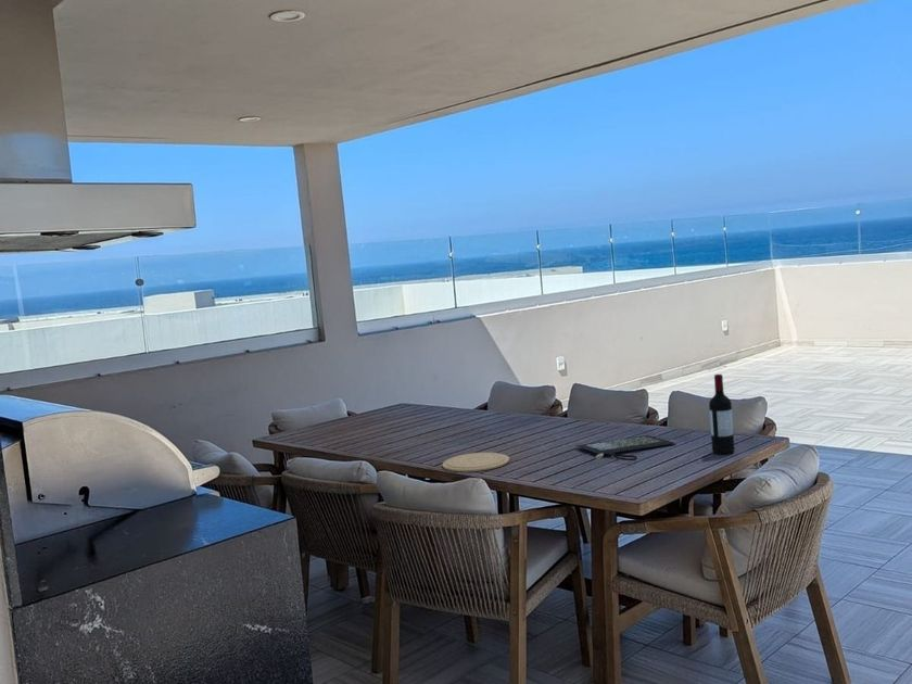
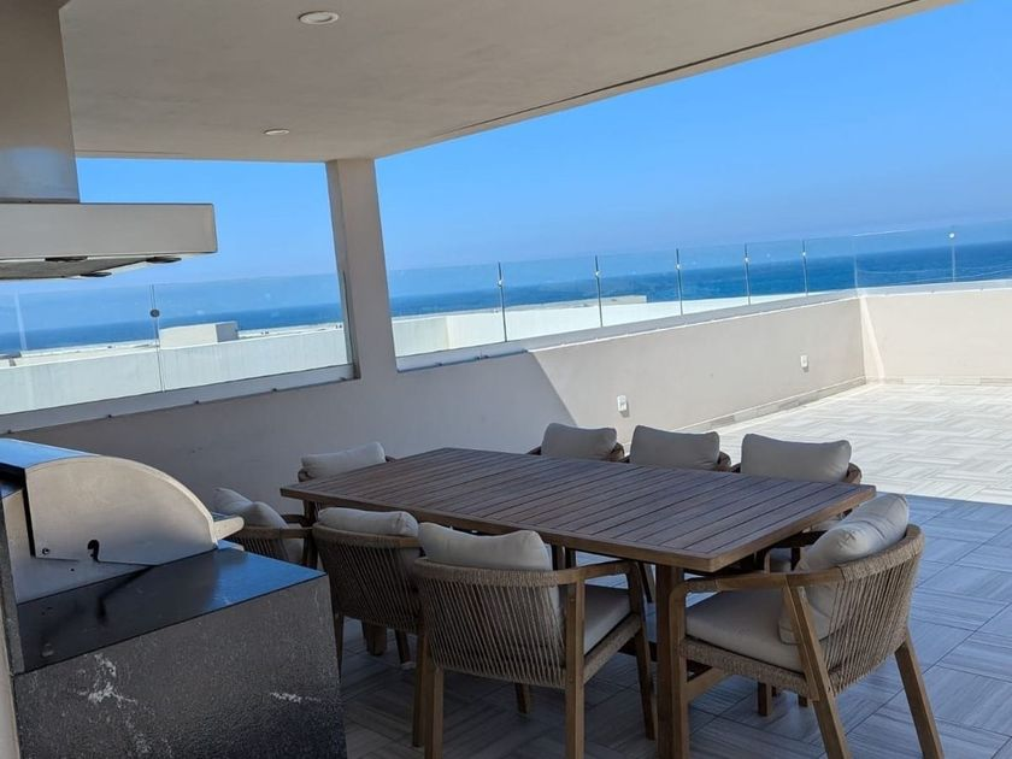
- wine bottle [708,373,735,455]
- clutch bag [574,434,676,461]
- plate [442,452,510,473]
